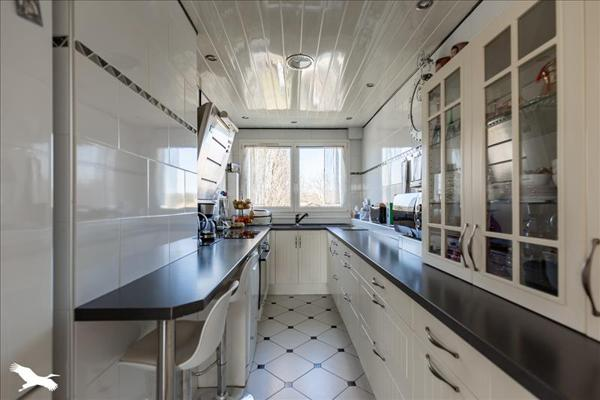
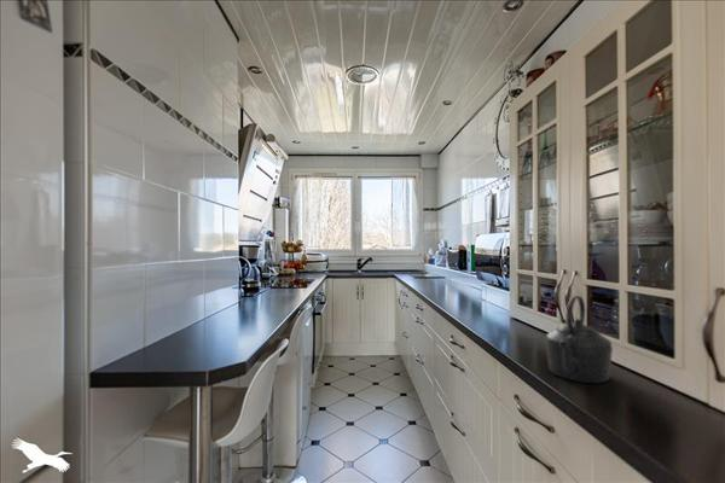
+ kettle [545,295,614,384]
